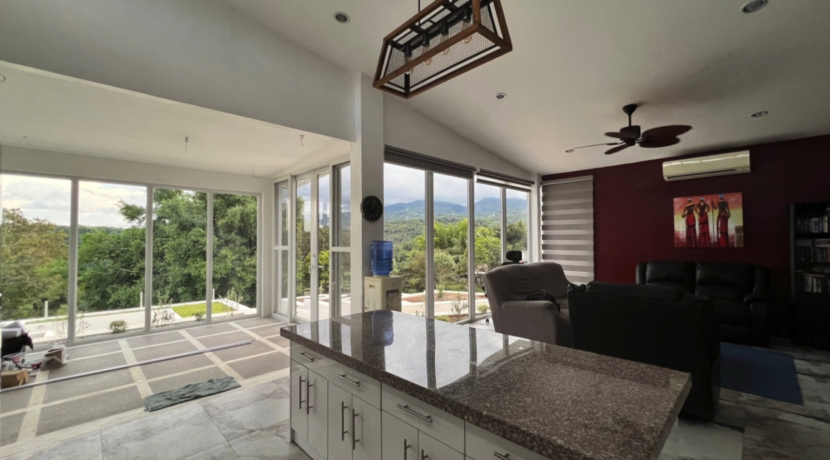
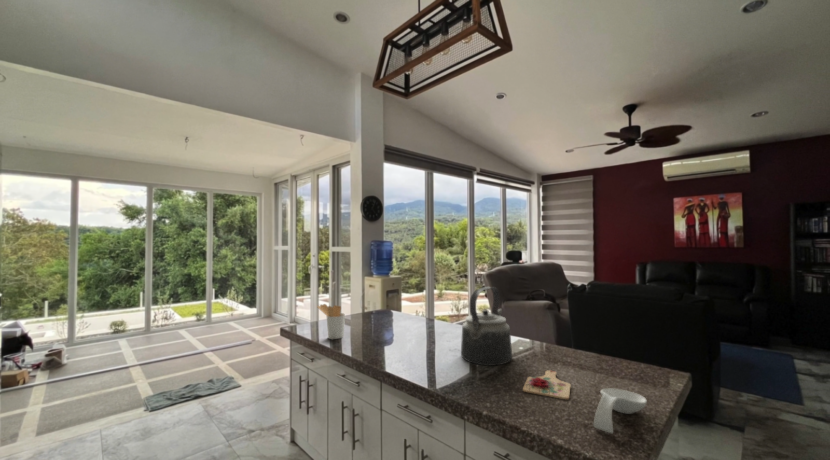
+ kettle [460,286,513,367]
+ spoon rest [593,387,648,434]
+ cutting board [522,370,572,401]
+ utensil holder [316,303,346,340]
